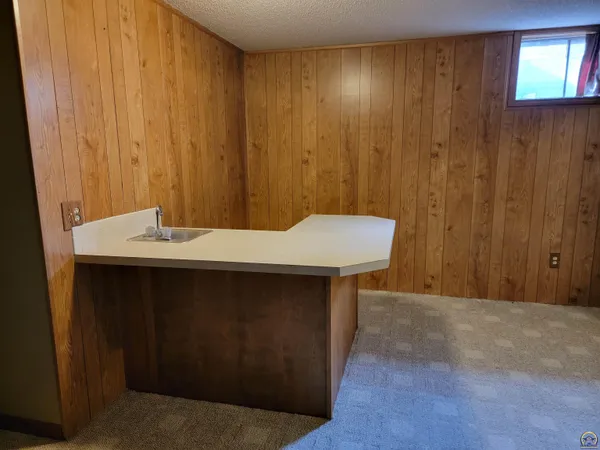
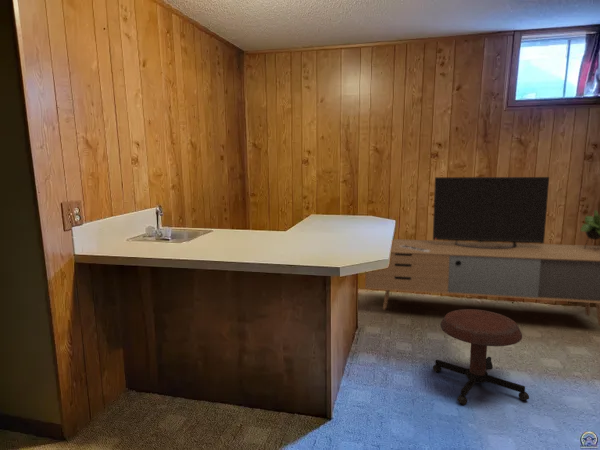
+ stool [432,308,530,406]
+ media console [364,176,600,327]
